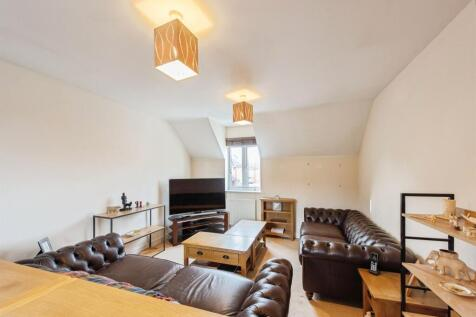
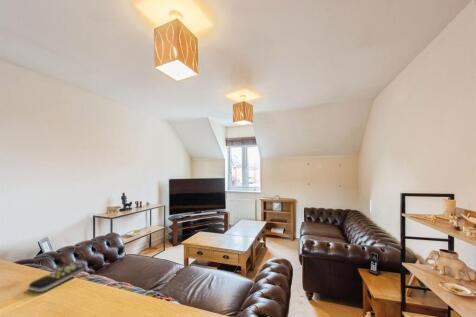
+ remote control [28,263,85,293]
